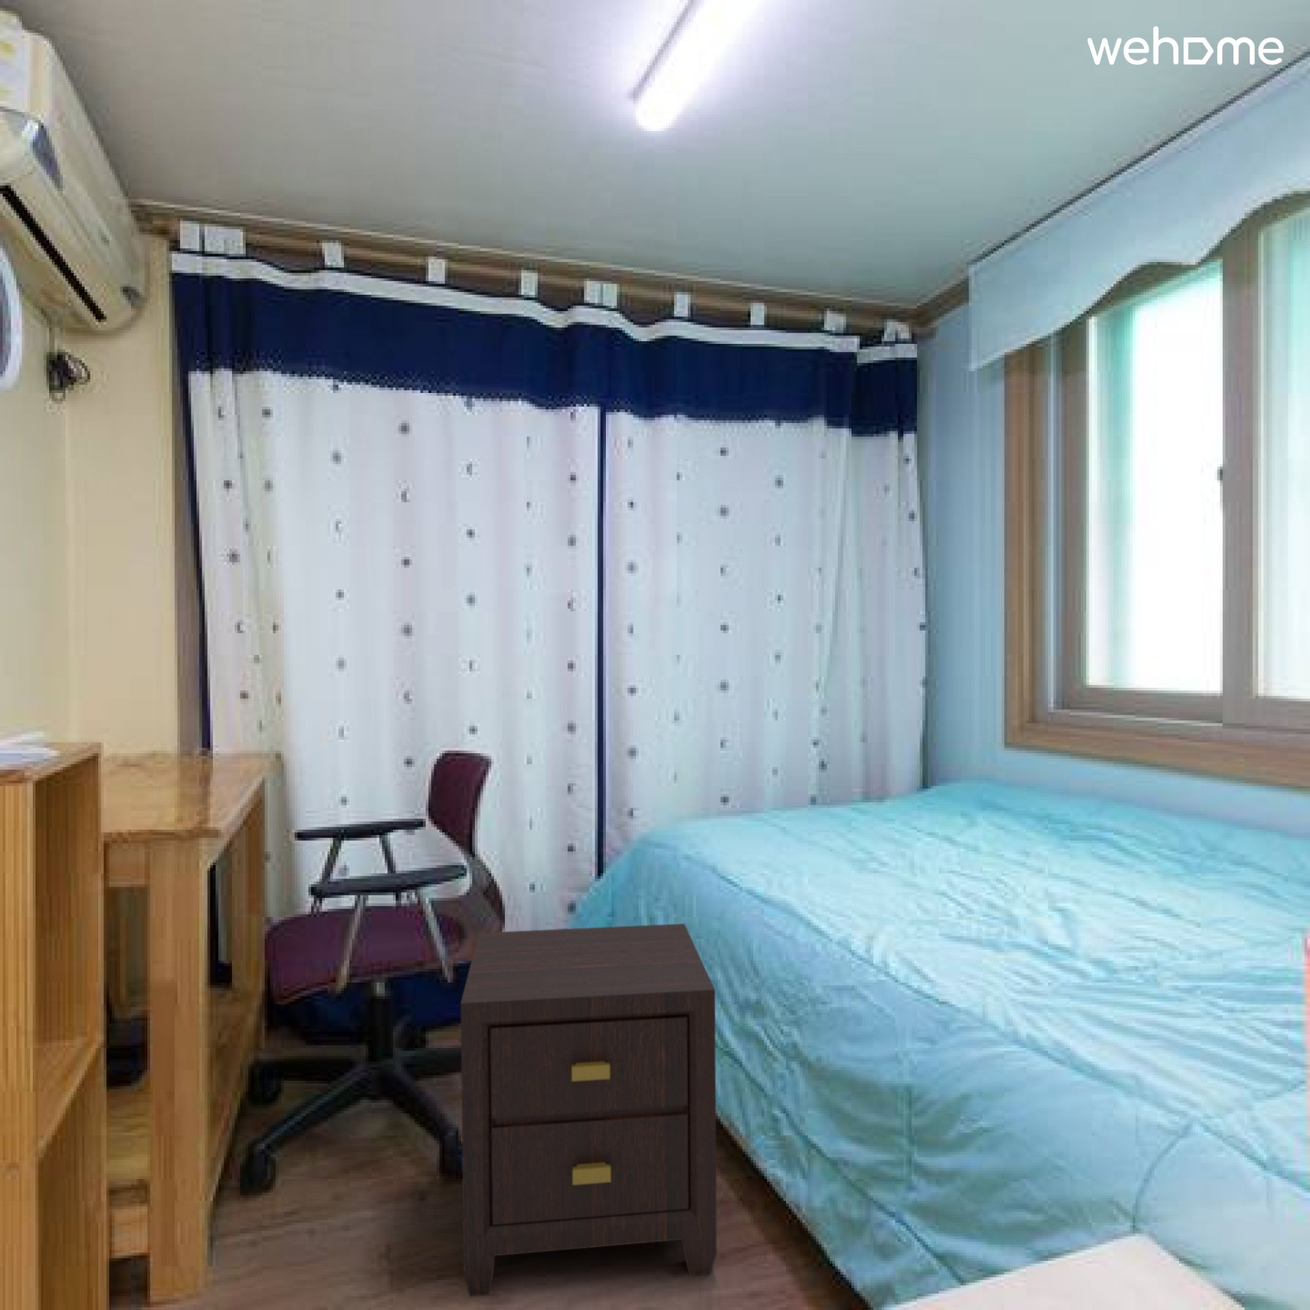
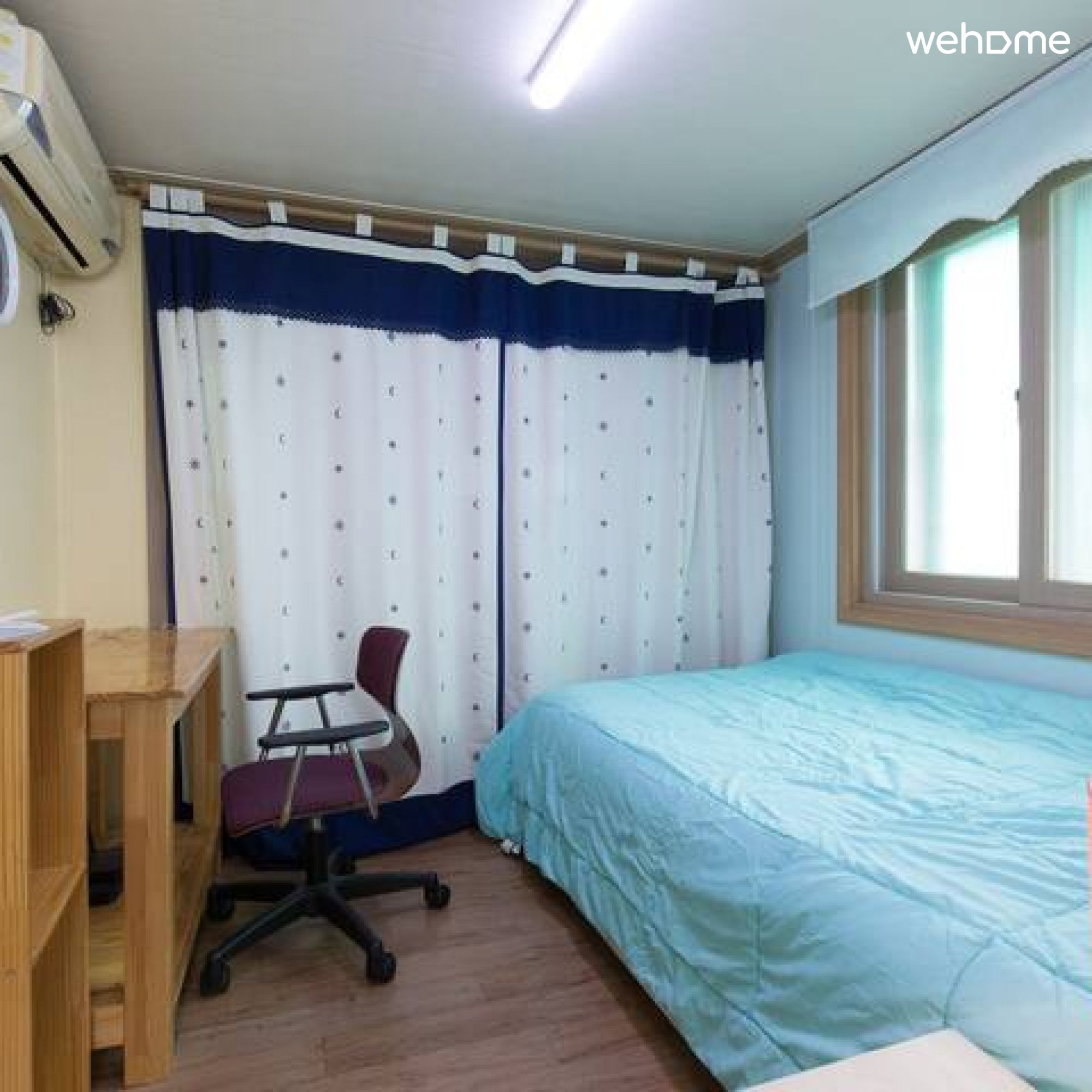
- nightstand [459,923,717,1297]
